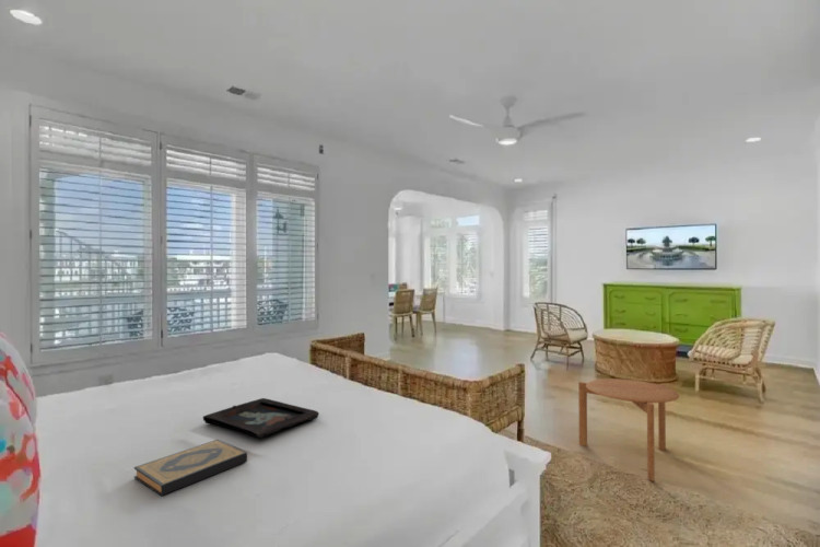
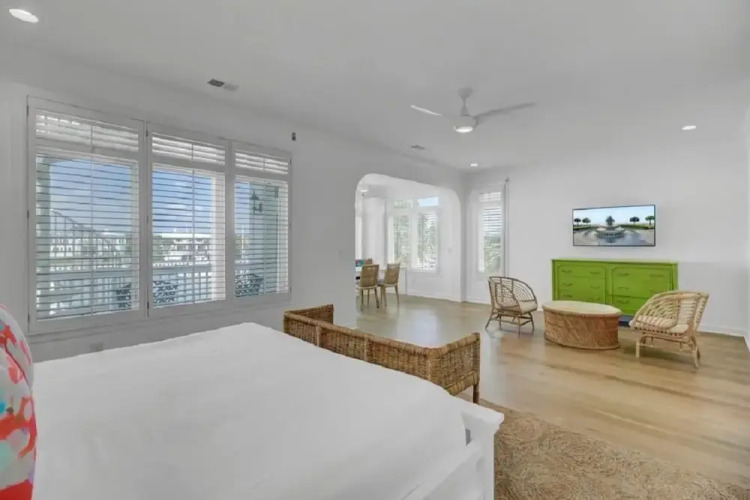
- side table [577,377,680,482]
- decorative tray [202,397,320,439]
- hardback book [133,439,248,497]
